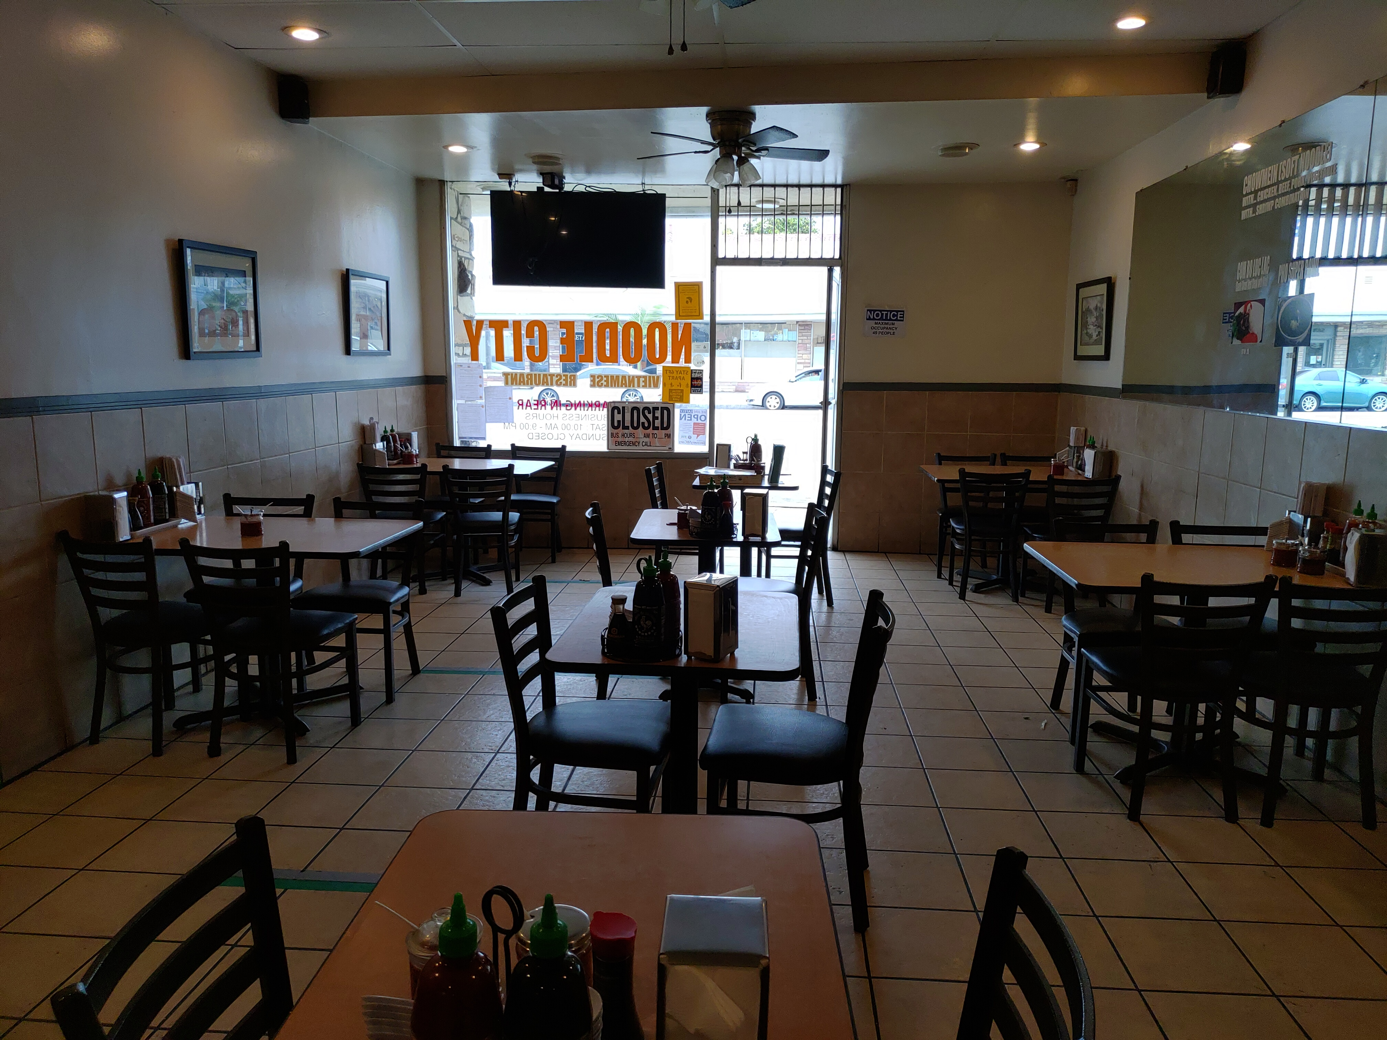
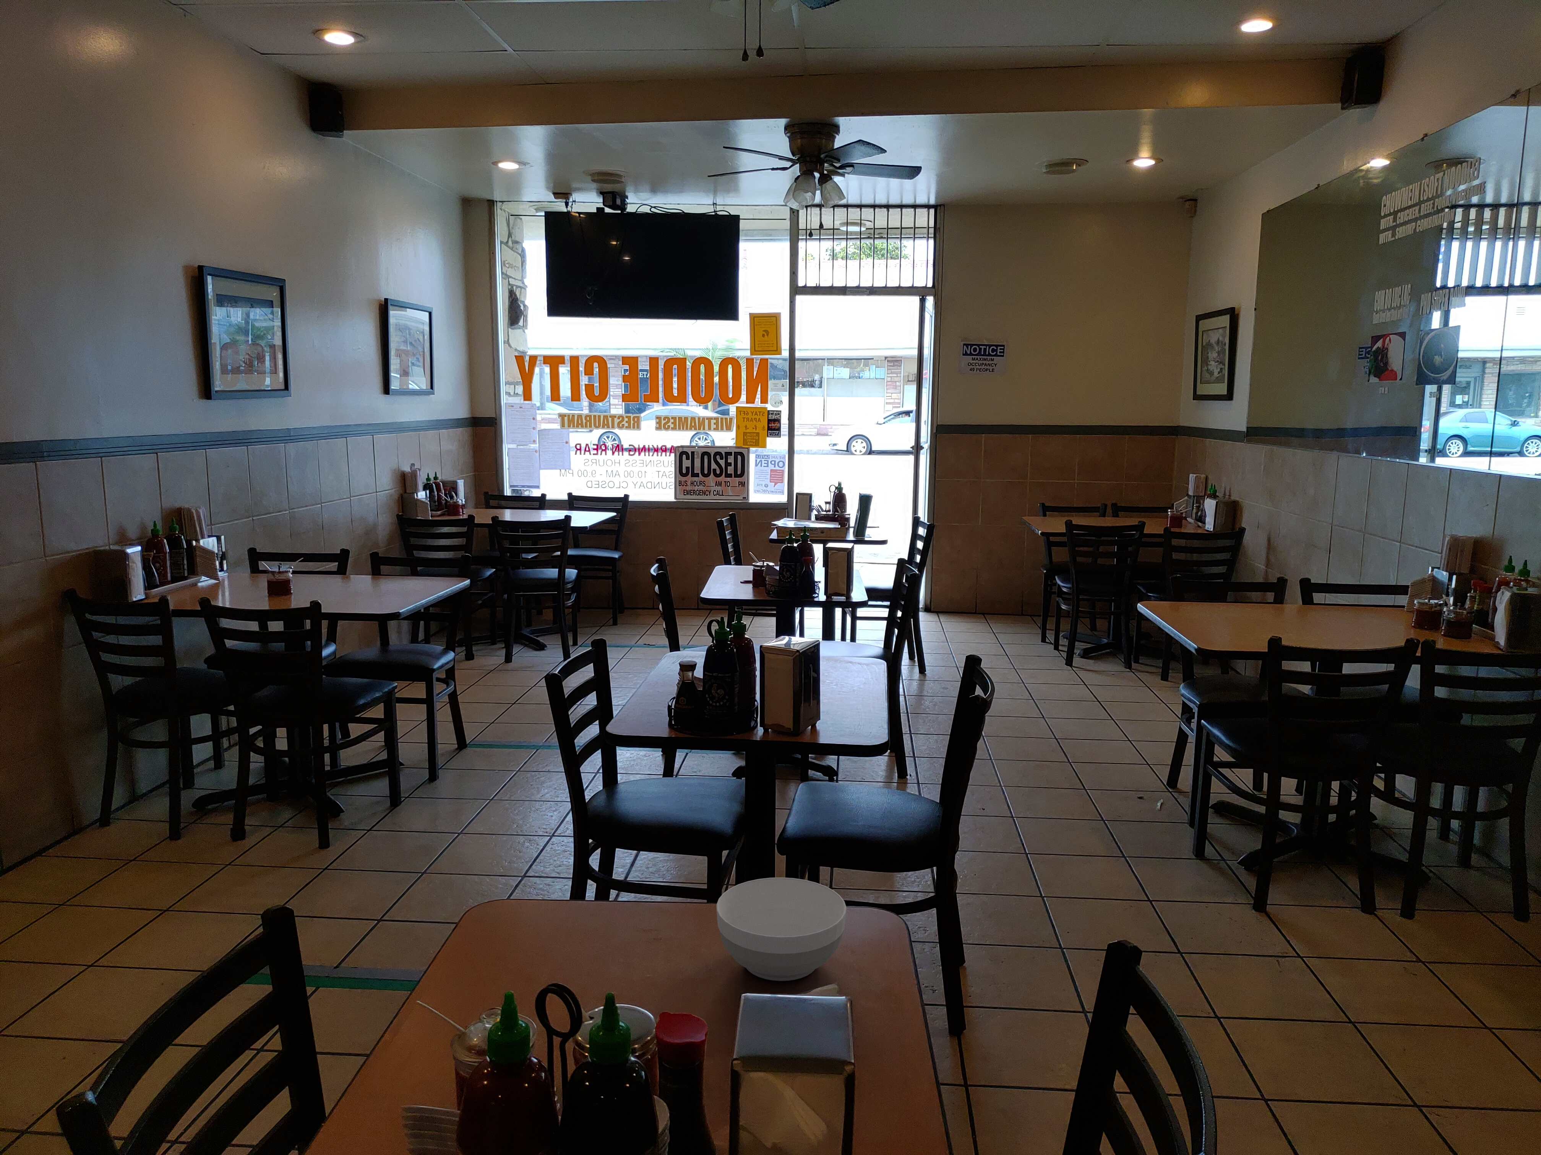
+ bowl [716,877,847,982]
